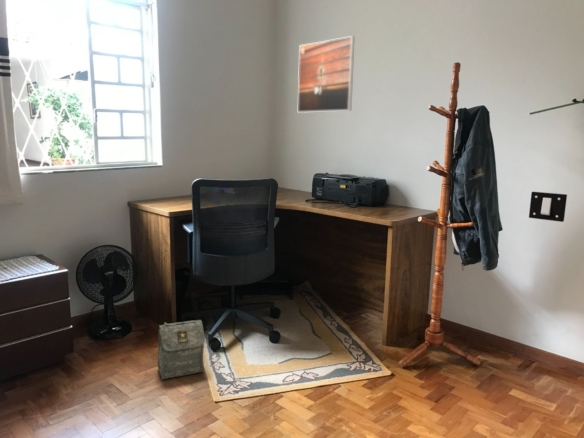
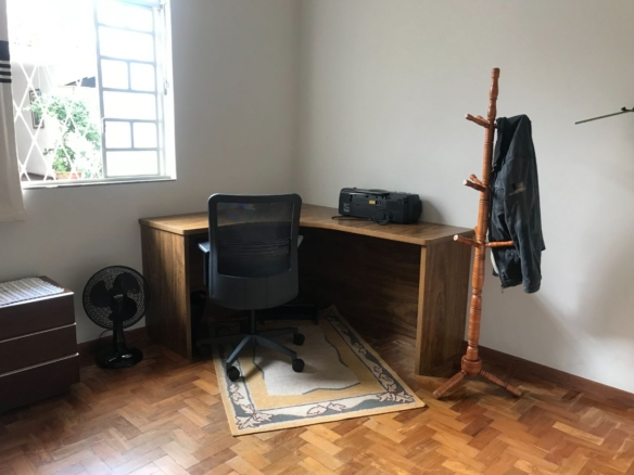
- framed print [297,35,356,114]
- light switch [528,191,568,223]
- bag [157,319,206,381]
